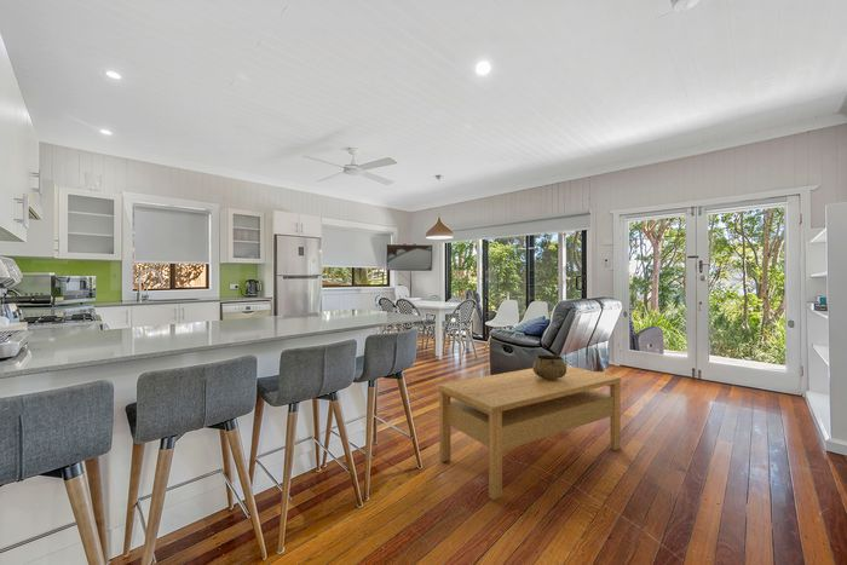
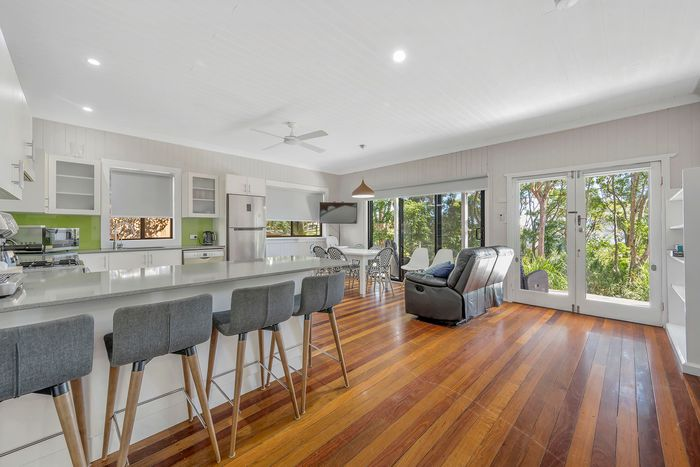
- decorative bowl [531,353,567,380]
- coffee table [438,364,622,501]
